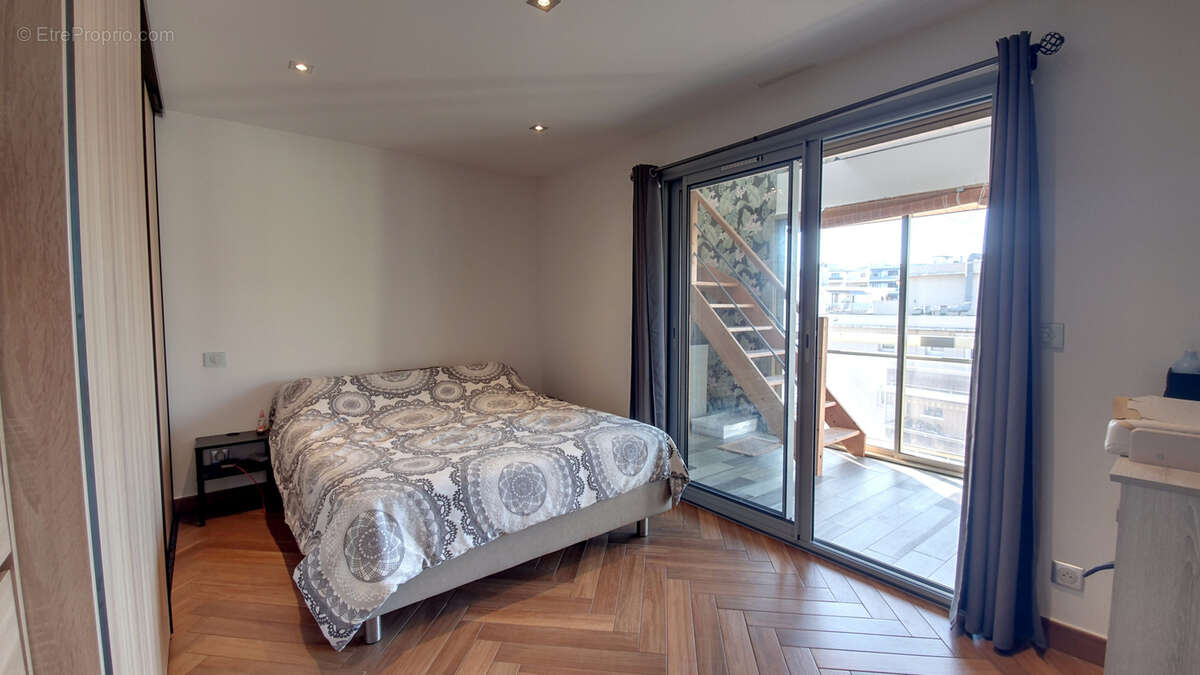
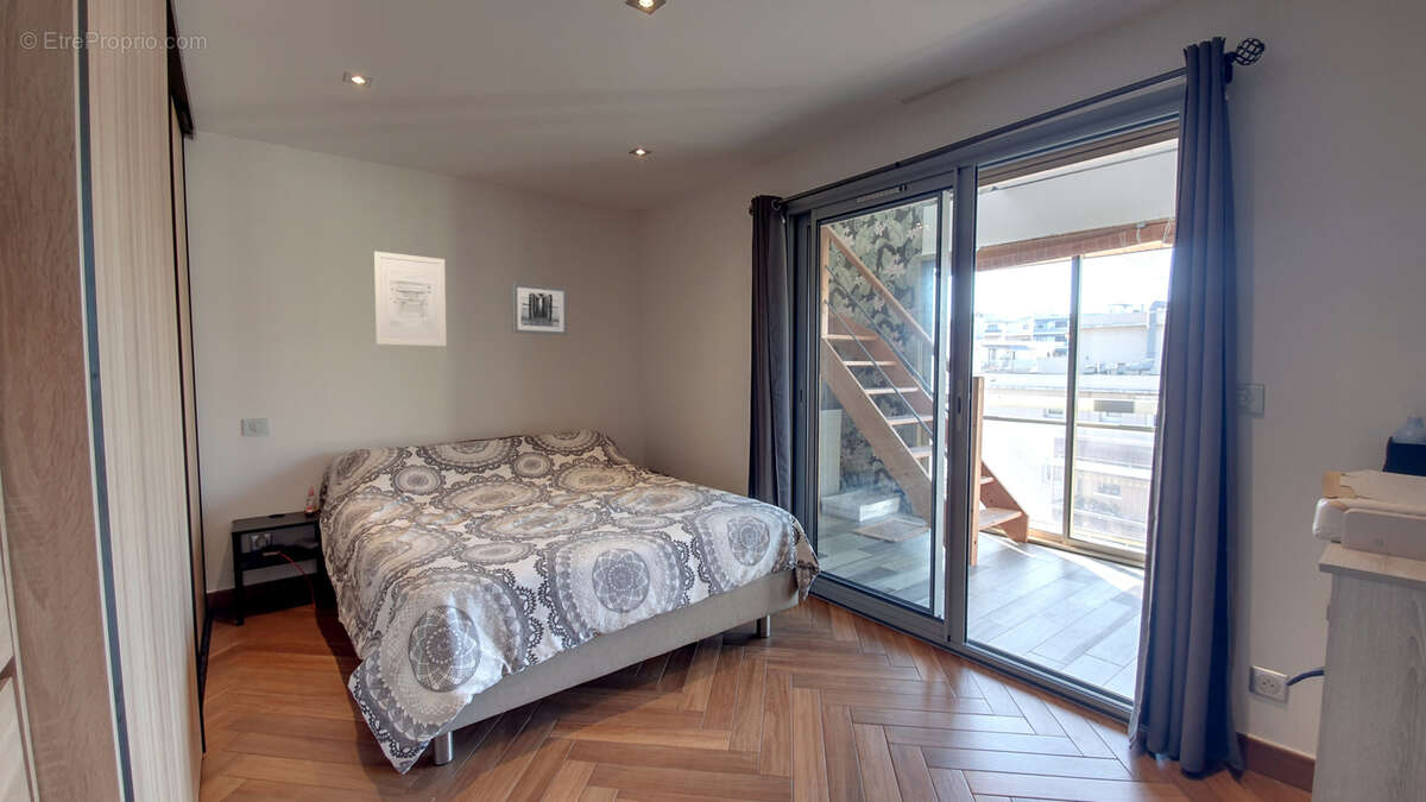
+ wall art [511,282,568,336]
+ wall art [373,251,447,347]
